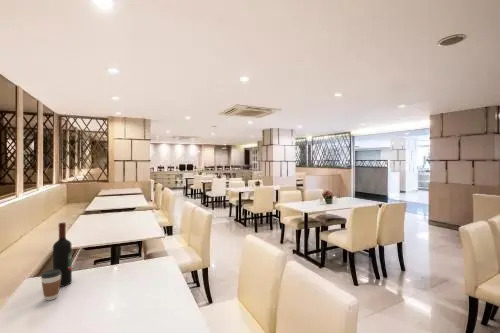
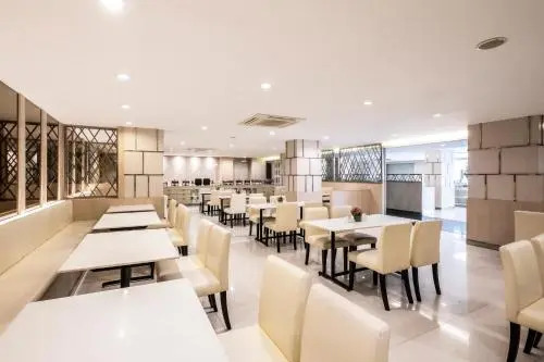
- wine bottle [52,222,73,288]
- coffee cup [40,269,61,301]
